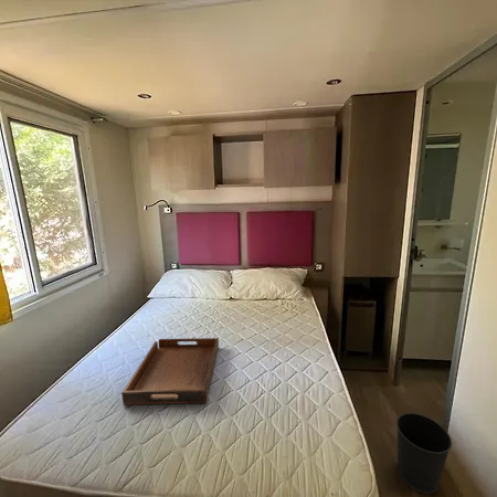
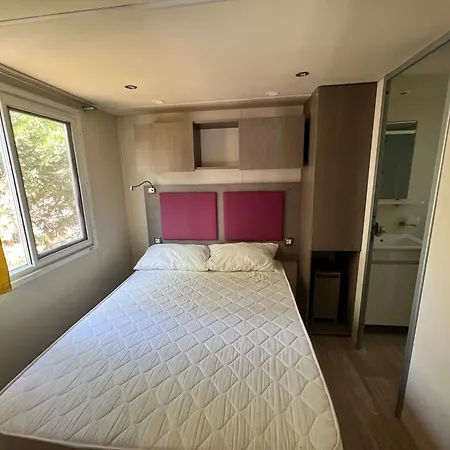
- serving tray [120,337,220,405]
- wastebasket [395,412,453,495]
